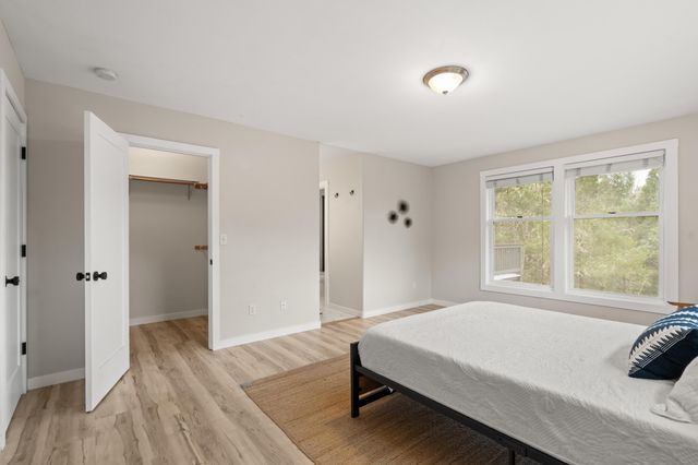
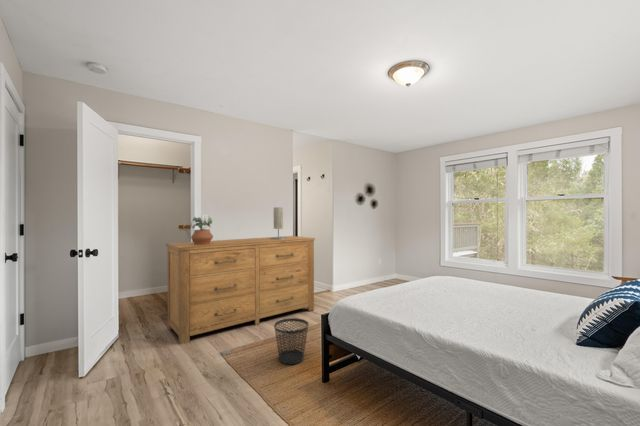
+ dresser [165,235,316,345]
+ table lamp [270,206,287,239]
+ wastebasket [273,317,309,366]
+ potted plant [190,216,214,245]
